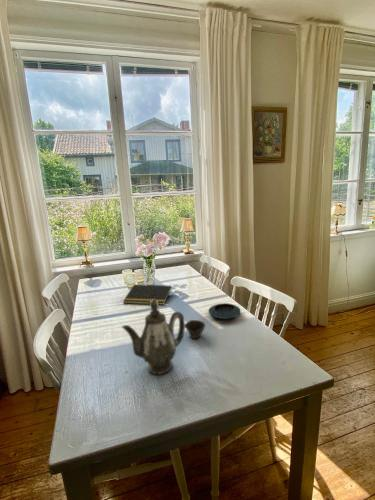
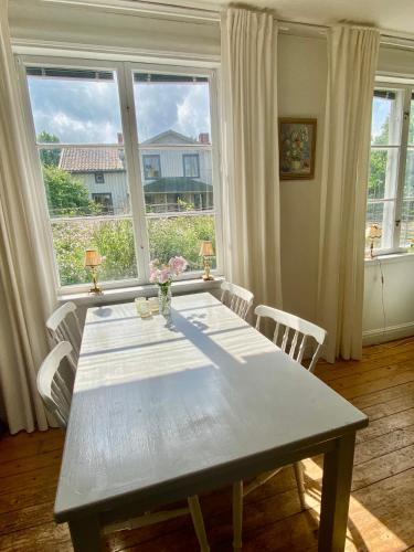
- notepad [122,284,173,306]
- saucer [208,302,241,320]
- teapot [121,299,186,376]
- cup [185,319,207,340]
